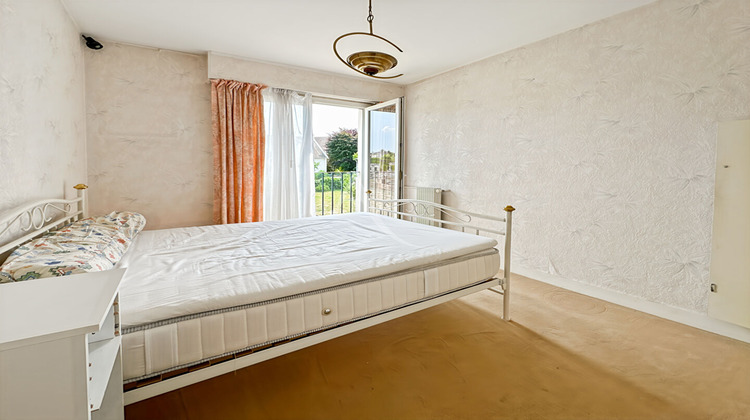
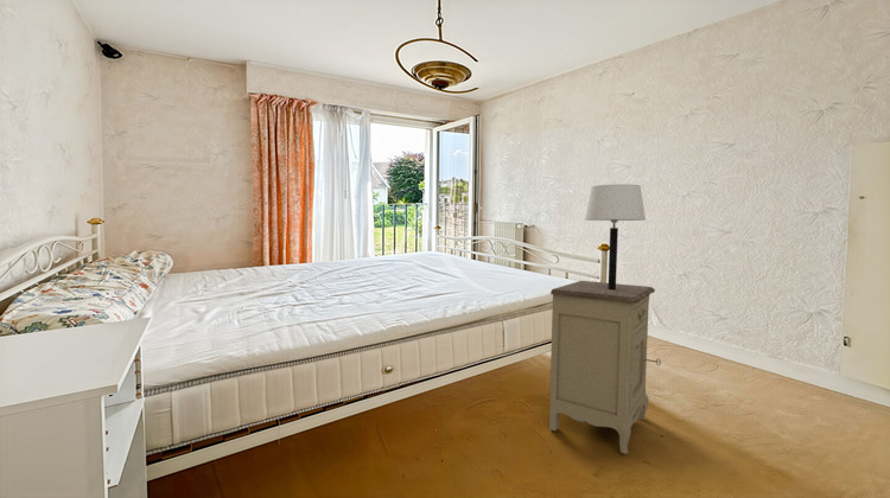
+ nightstand [548,280,662,455]
+ table lamp [584,183,647,289]
